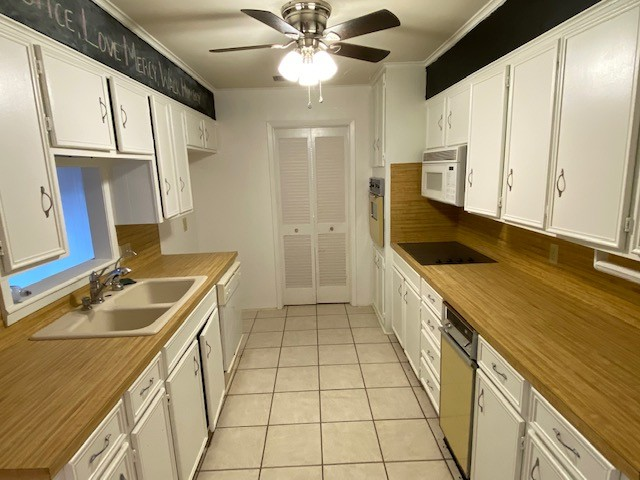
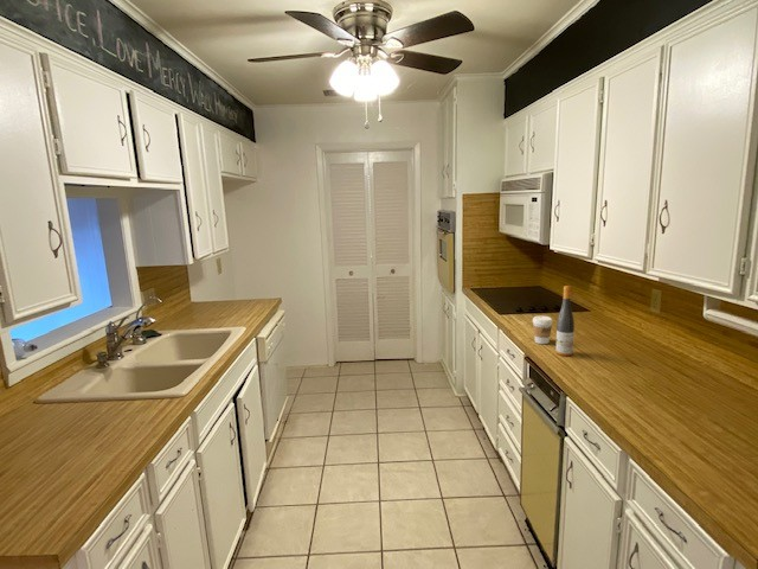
+ coffee cup [532,314,553,345]
+ wine bottle [554,284,576,357]
